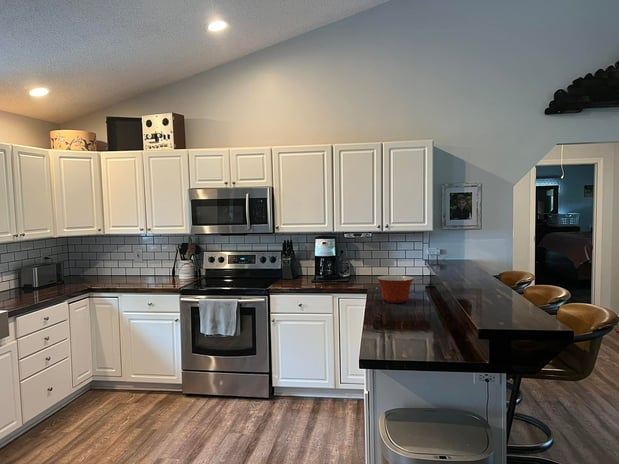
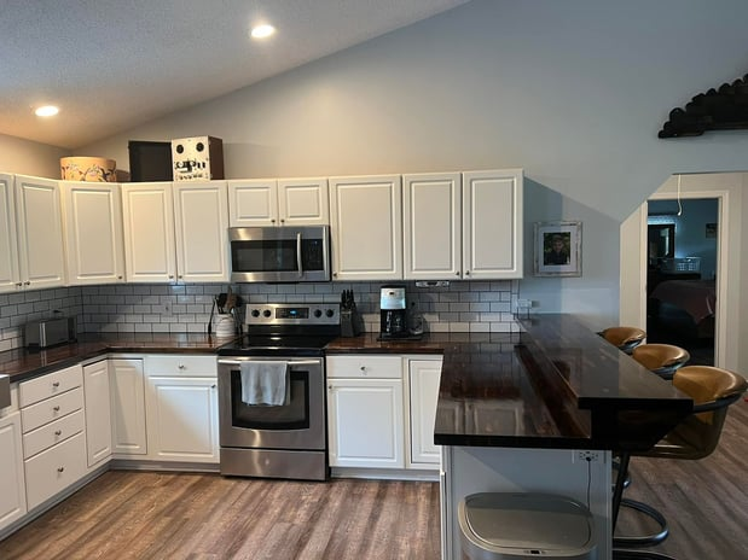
- mixing bowl [376,274,415,304]
